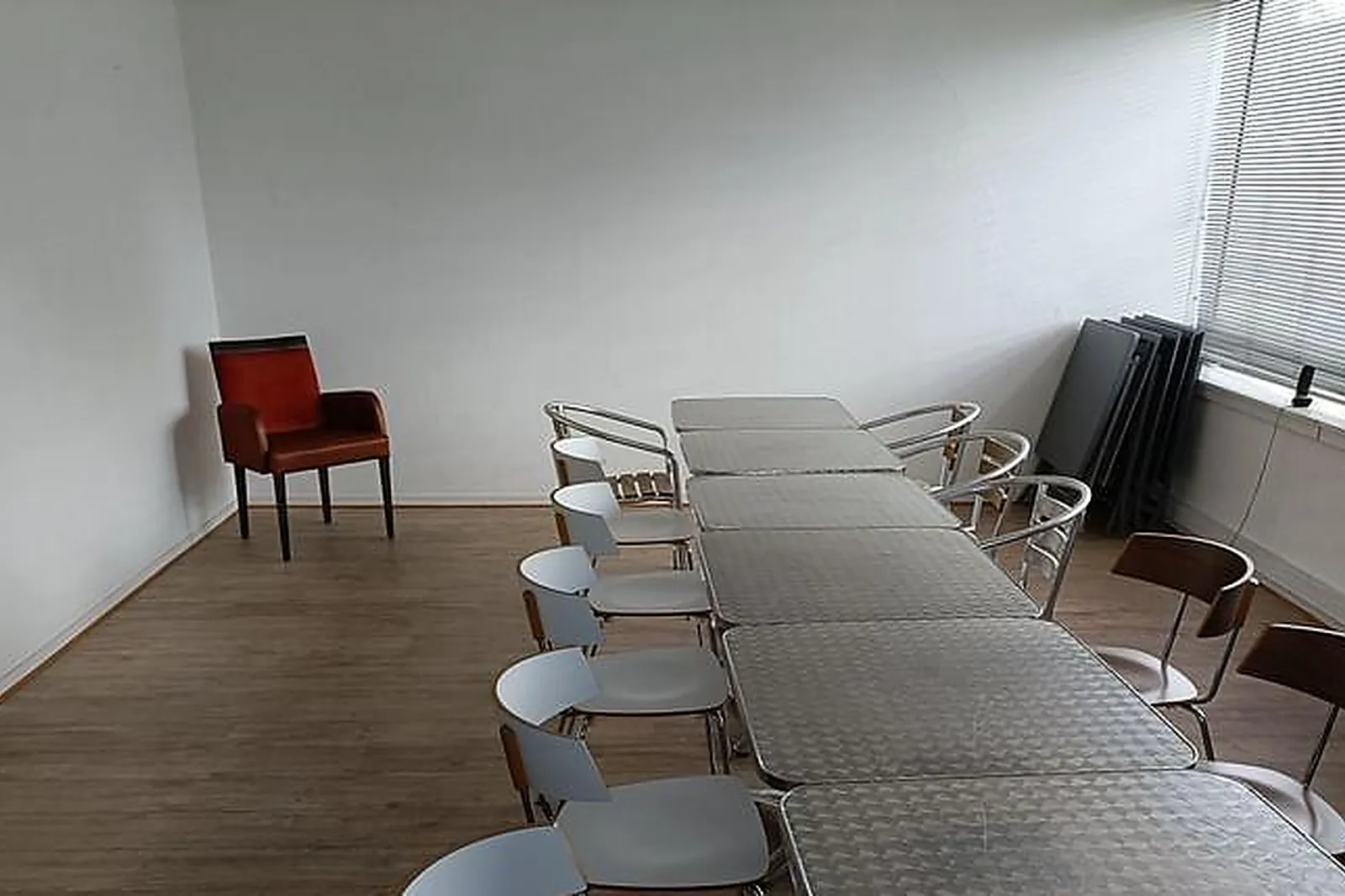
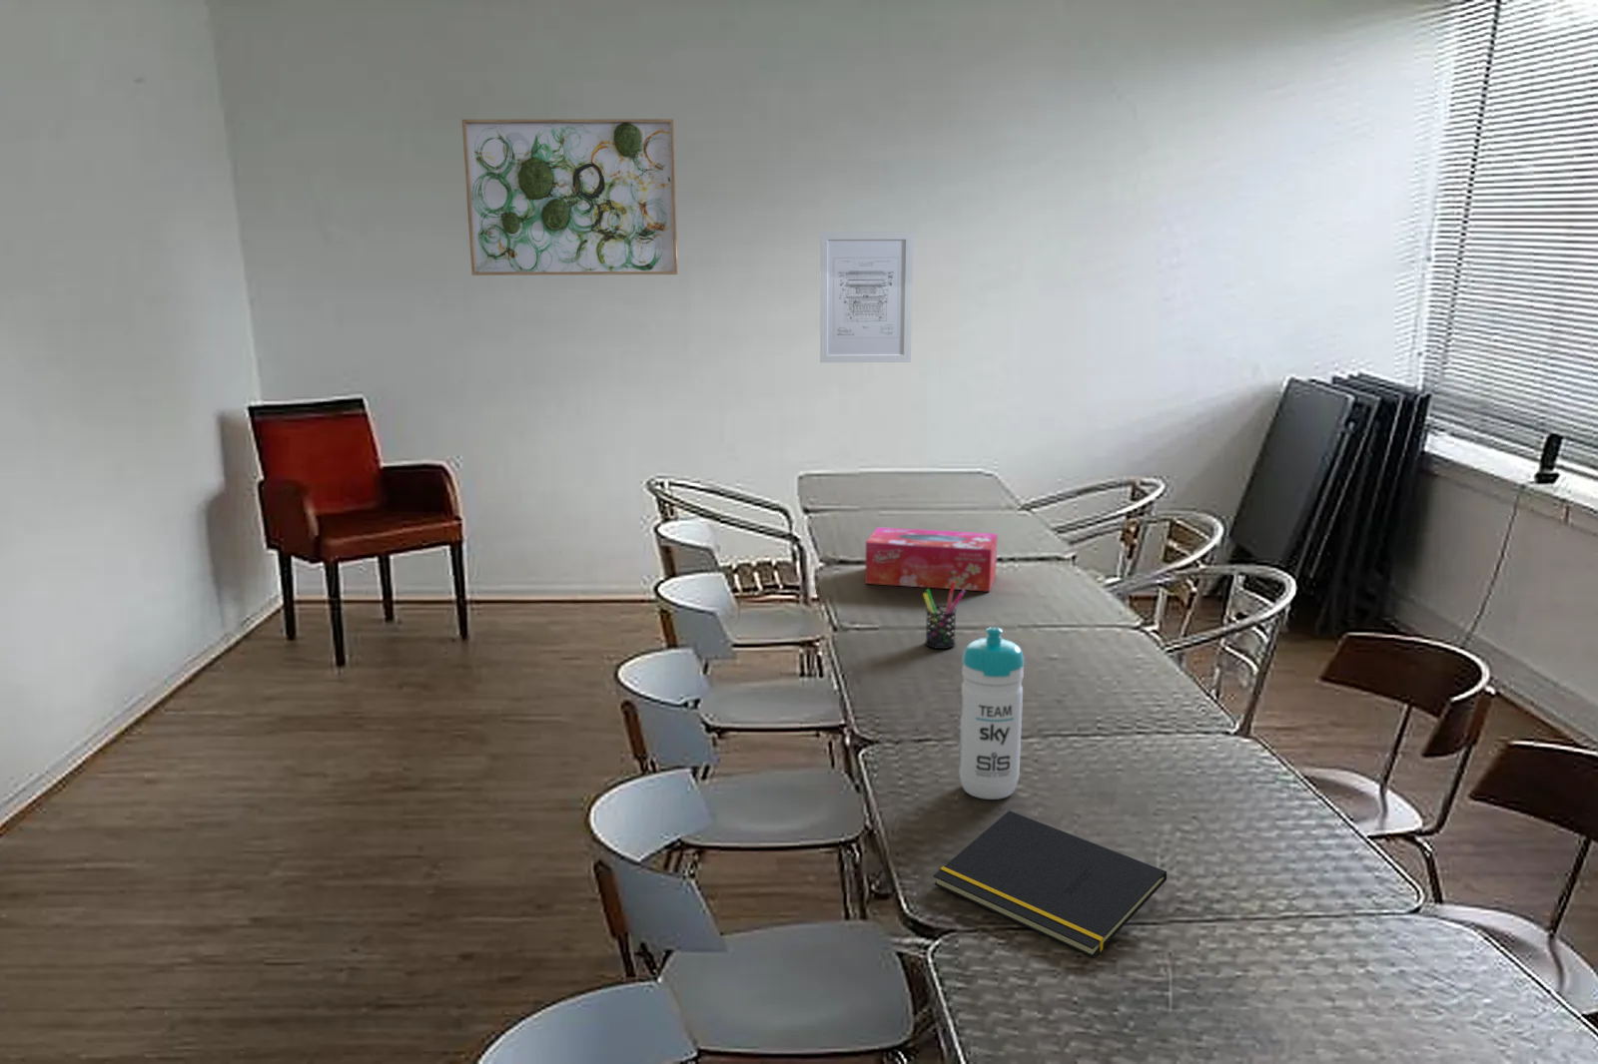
+ tissue box [864,526,999,593]
+ water bottle [958,626,1025,800]
+ pen holder [922,581,967,650]
+ notepad [933,810,1168,958]
+ wall art [819,230,914,363]
+ wall art [461,118,680,277]
